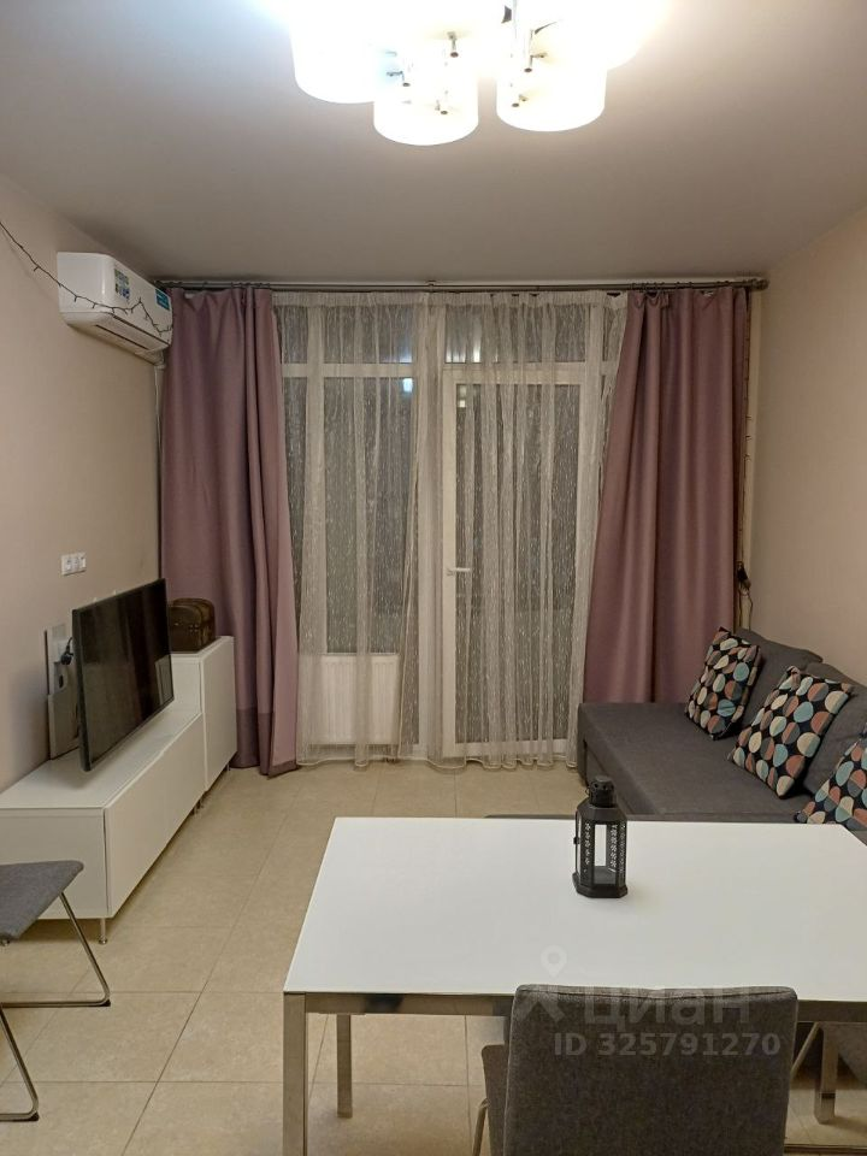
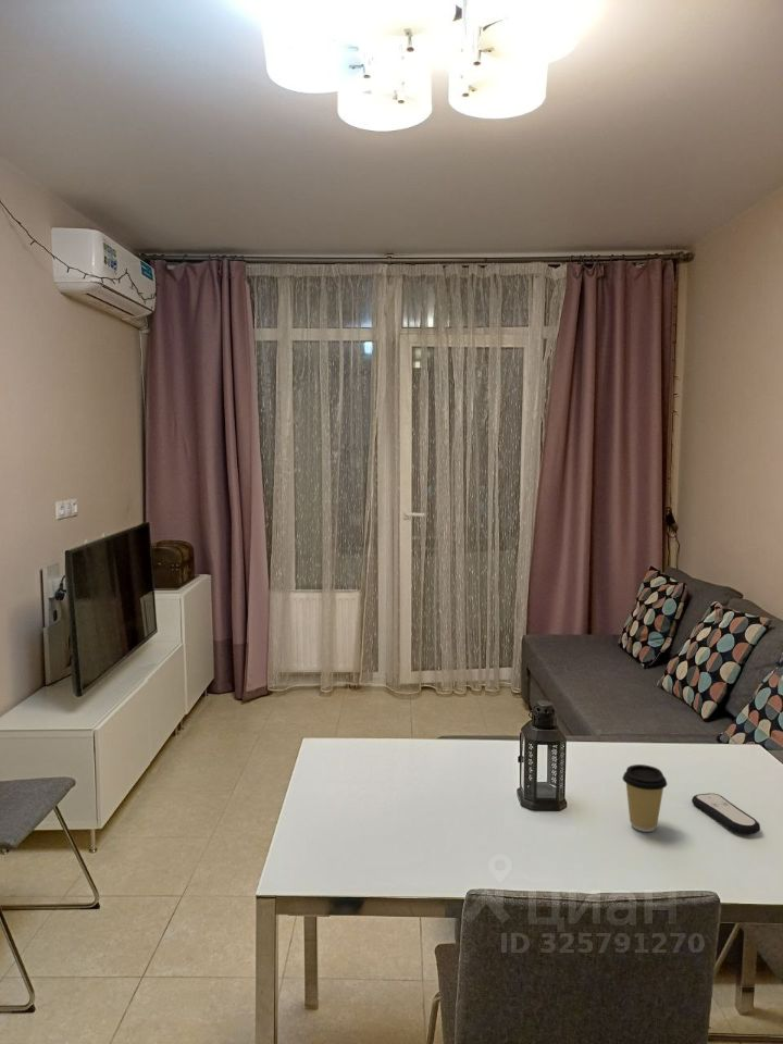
+ remote control [691,793,761,835]
+ coffee cup [621,763,668,833]
